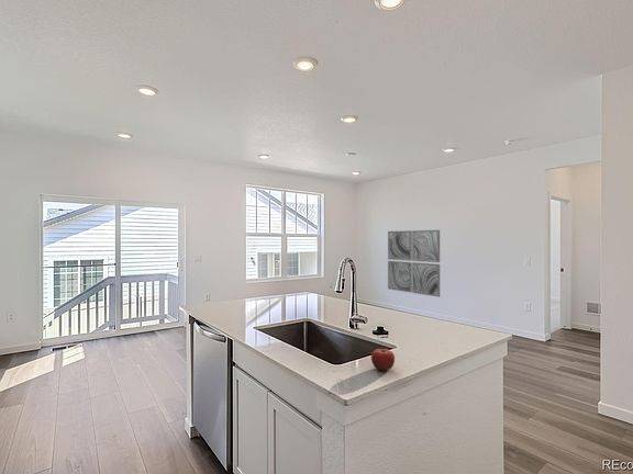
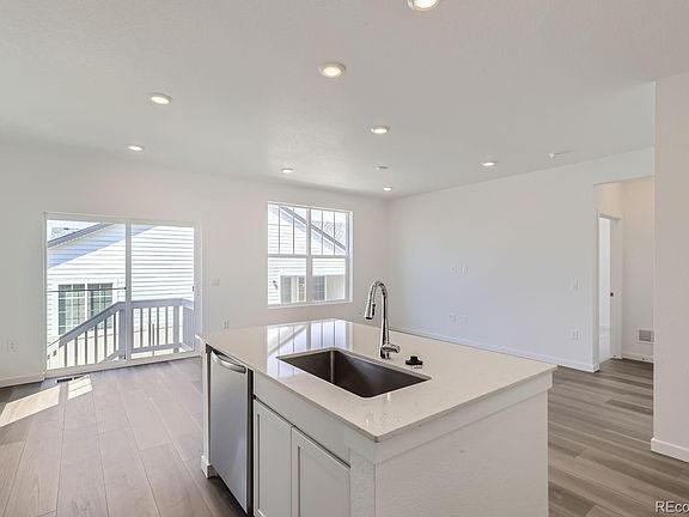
- wall art [387,229,441,298]
- fruit [370,348,396,372]
